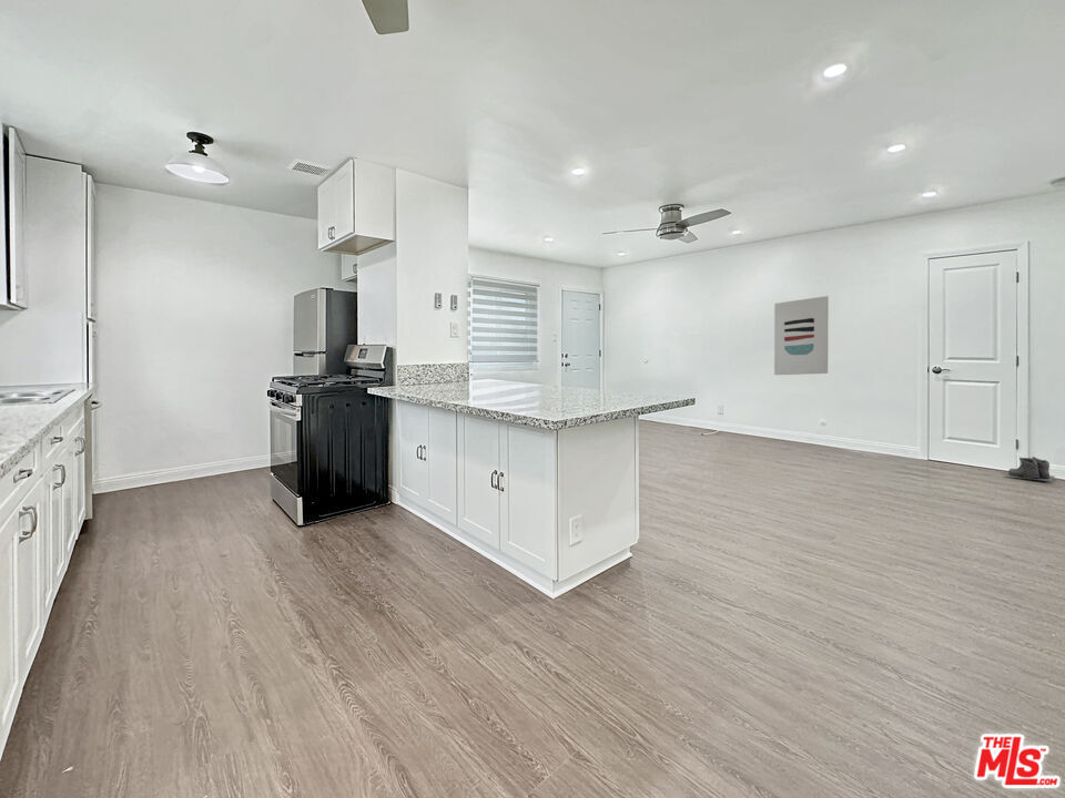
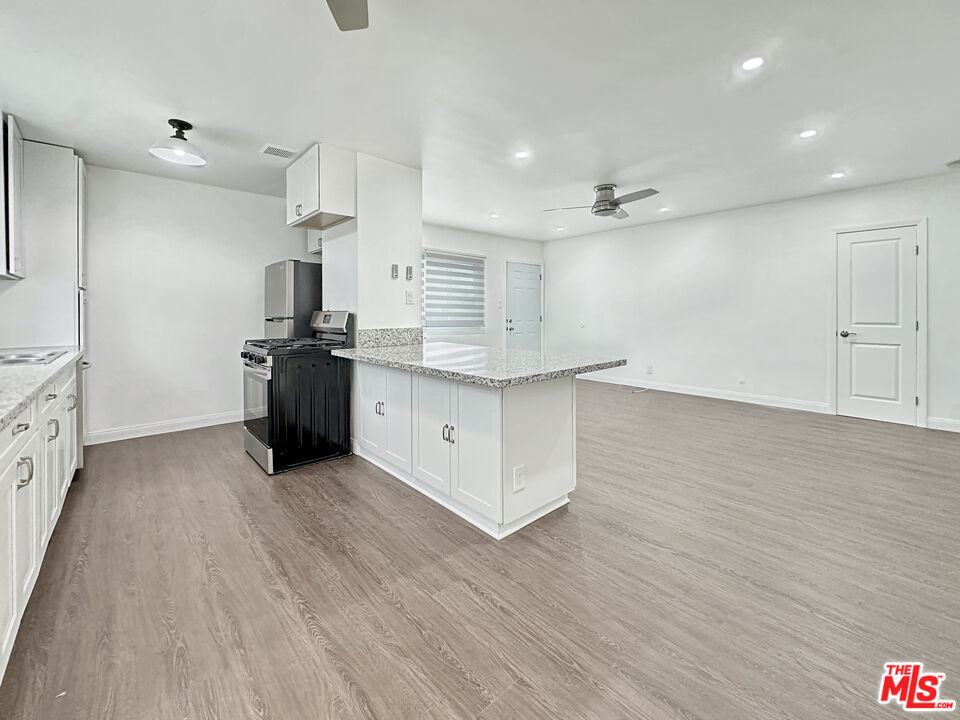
- wall art [773,295,830,376]
- boots [1004,456,1055,482]
